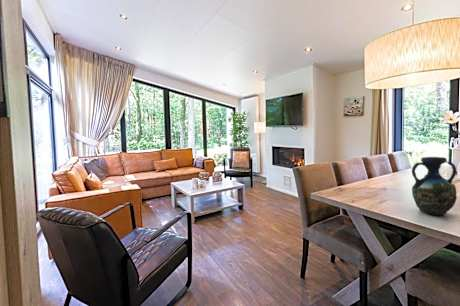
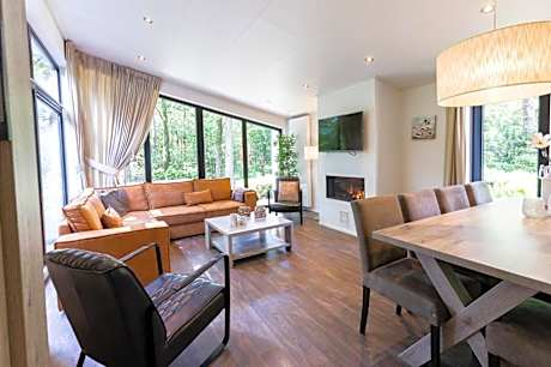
- vase [411,156,458,216]
